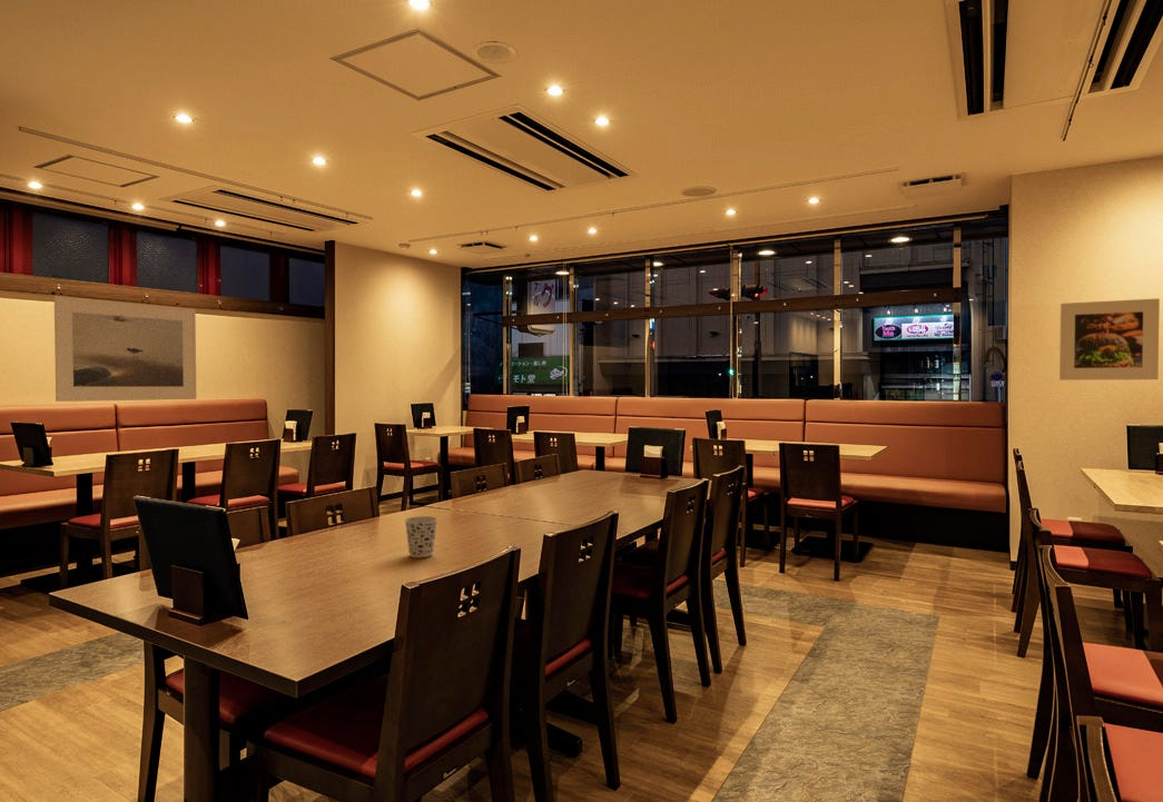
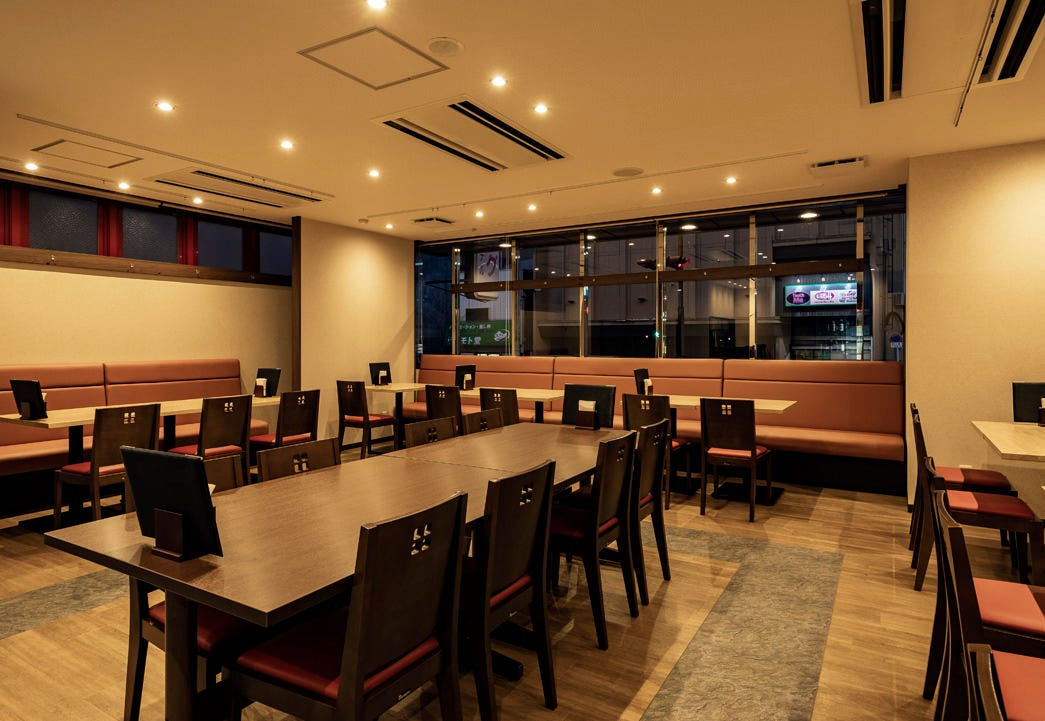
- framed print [1058,297,1161,382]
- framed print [53,295,197,403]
- cup [404,515,438,558]
